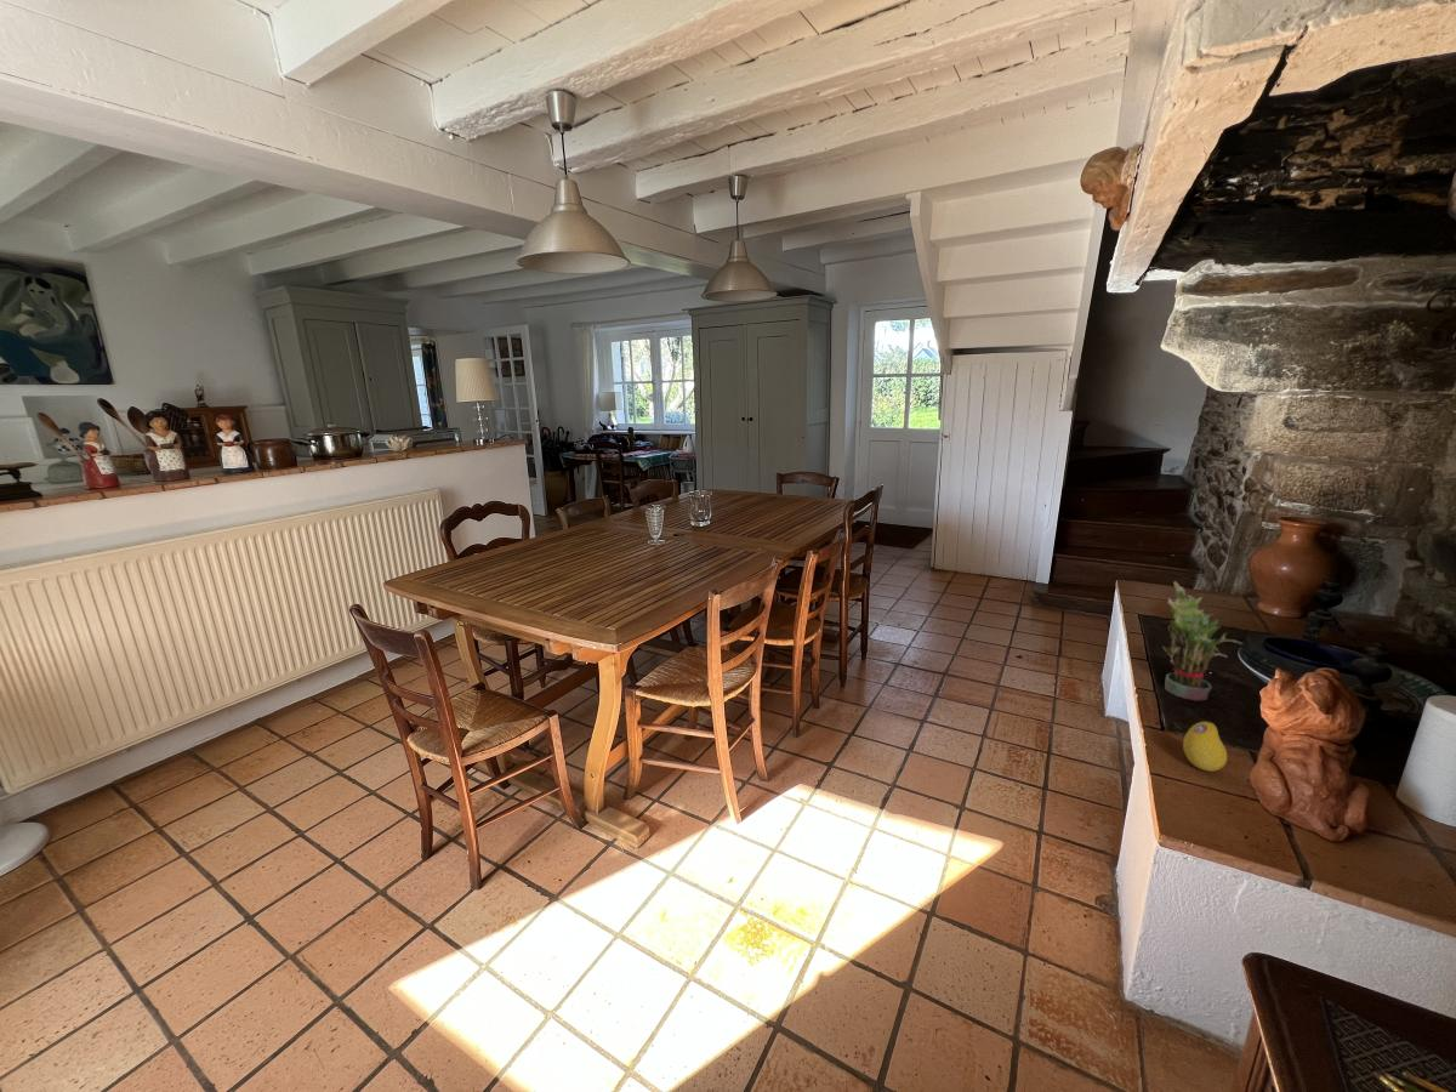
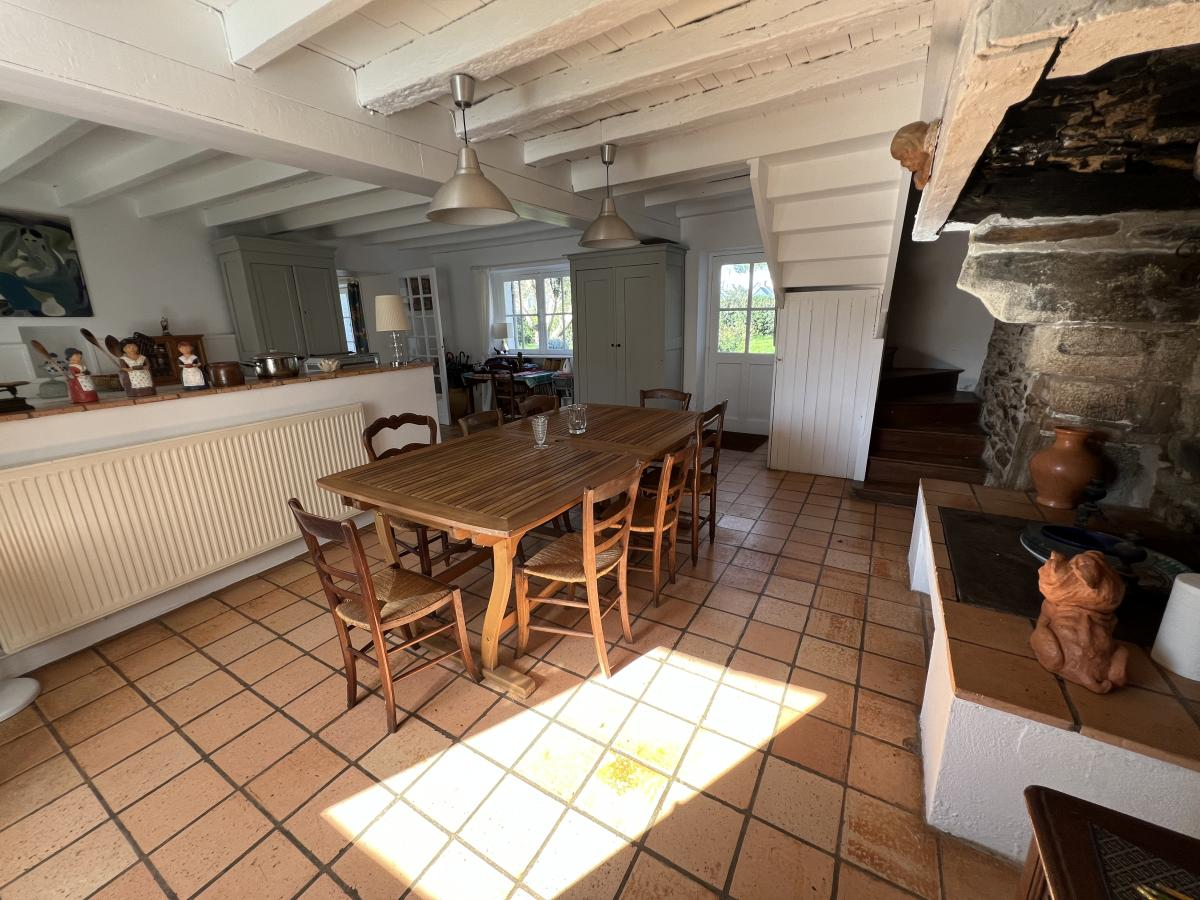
- potted plant [1162,580,1244,701]
- fruit [1182,721,1228,773]
